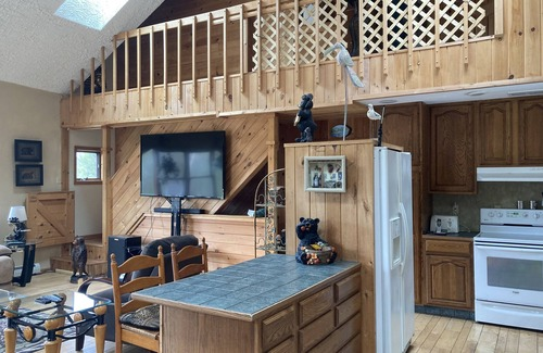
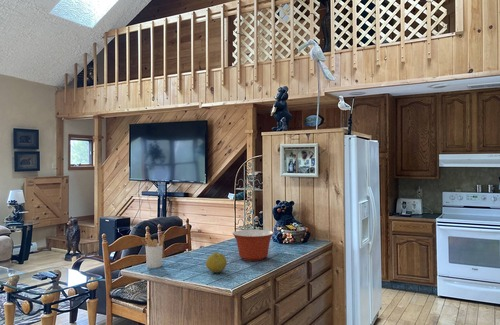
+ utensil holder [141,234,166,269]
+ mixing bowl [232,229,275,262]
+ fruit [205,252,228,274]
